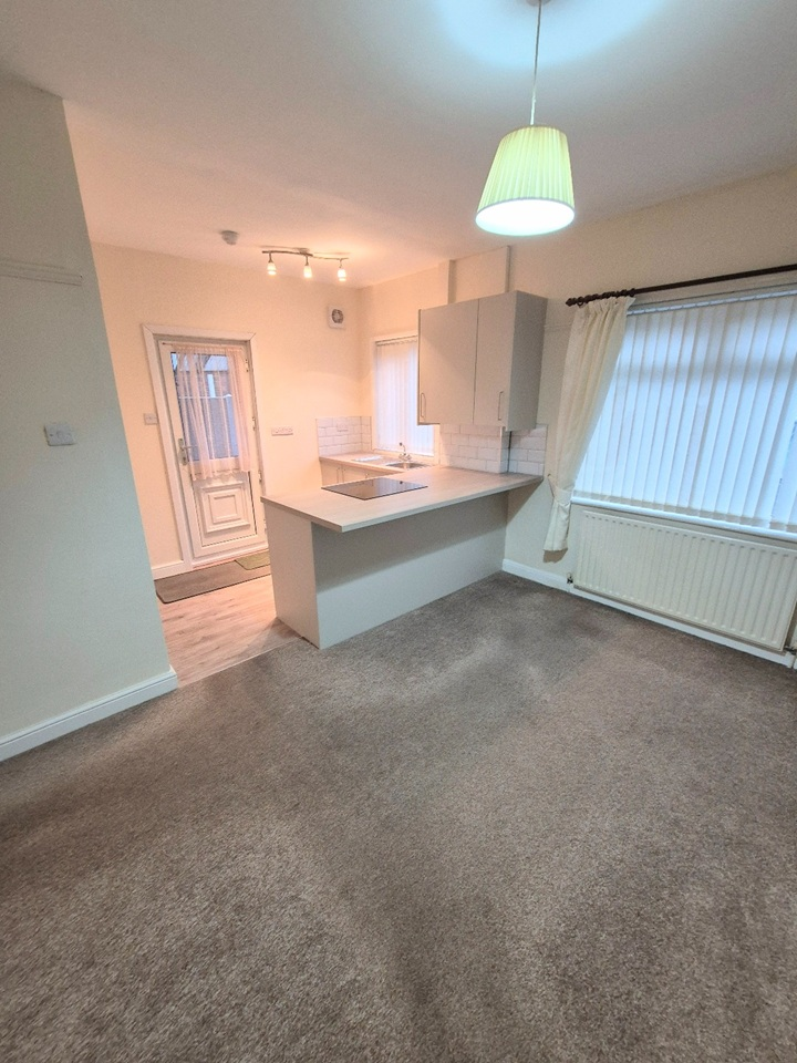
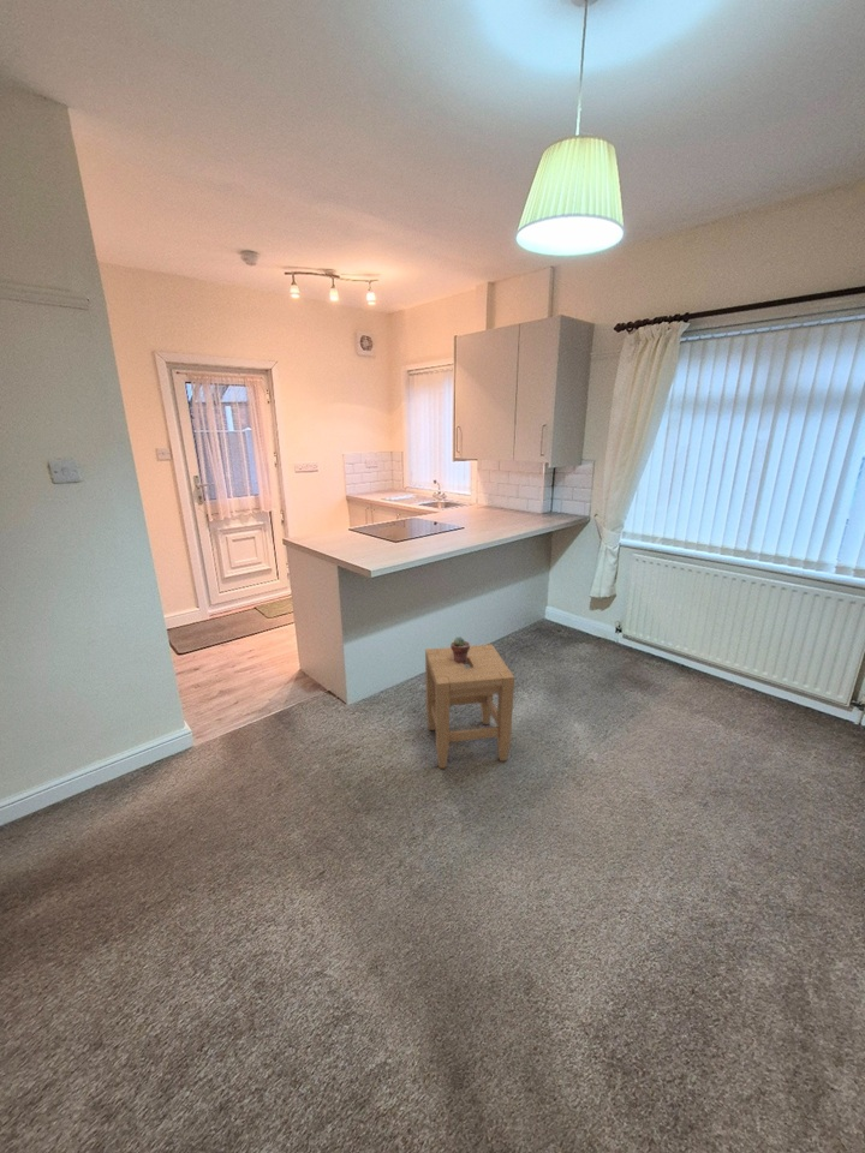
+ potted succulent [449,635,471,663]
+ stool [424,643,515,770]
